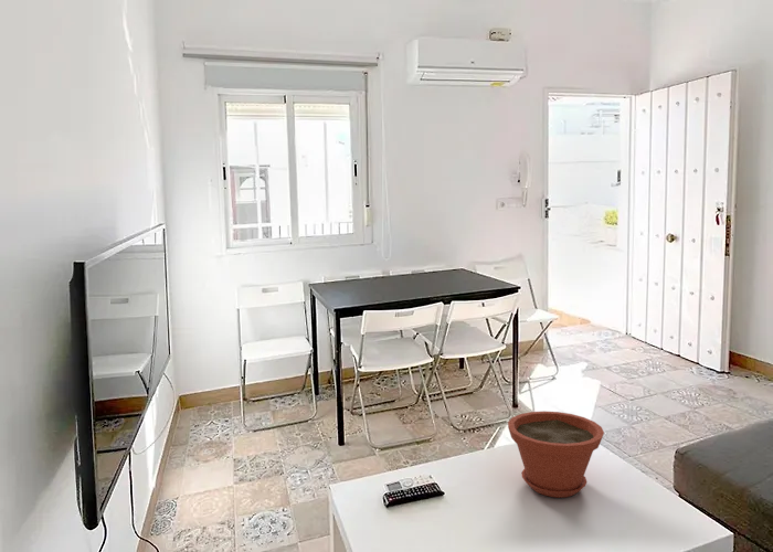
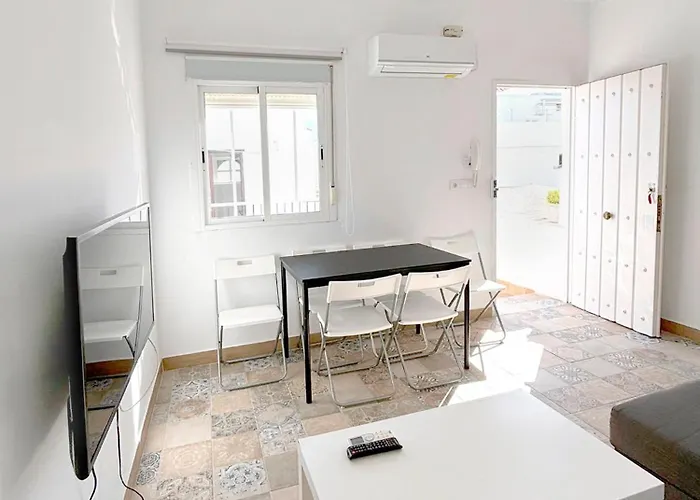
- plant pot [507,410,605,499]
